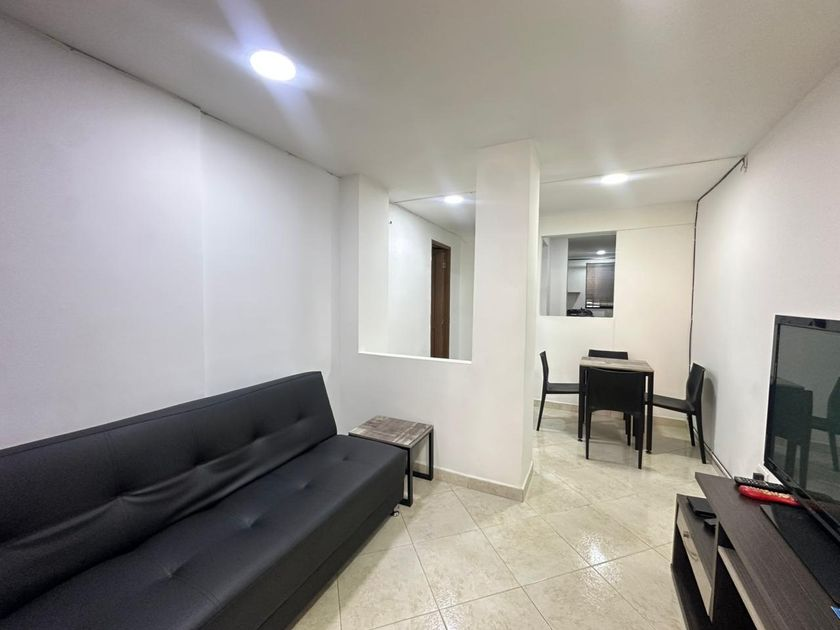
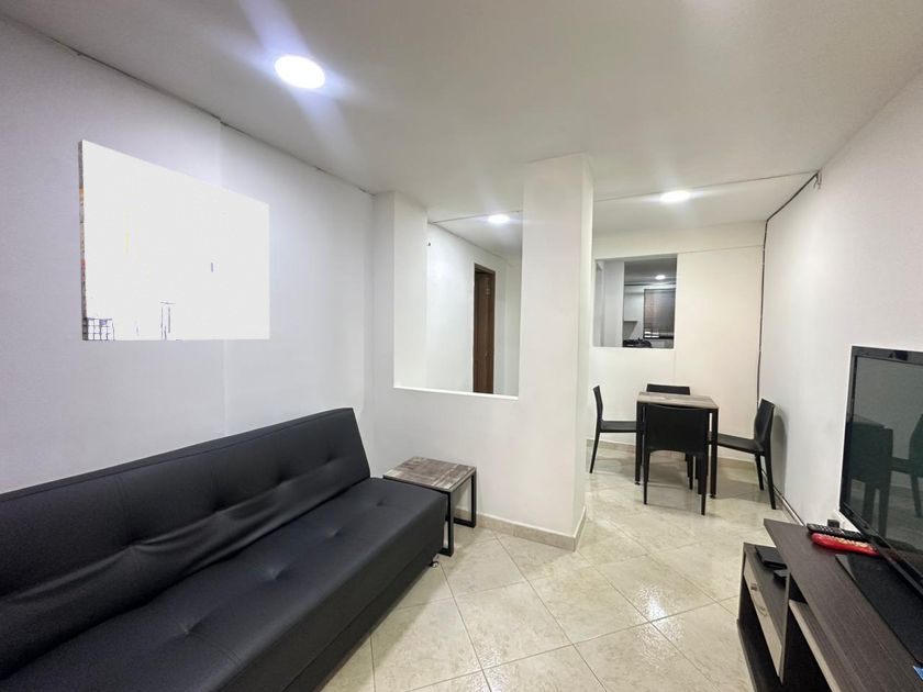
+ wall art [77,138,270,342]
